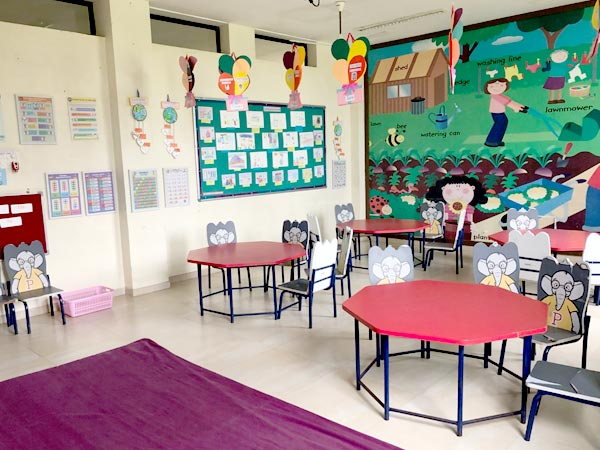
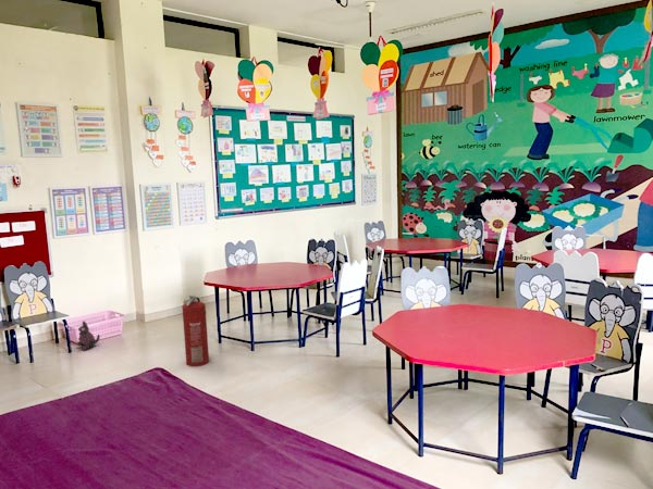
+ plush toy [75,319,101,351]
+ fire extinguisher [181,294,210,367]
